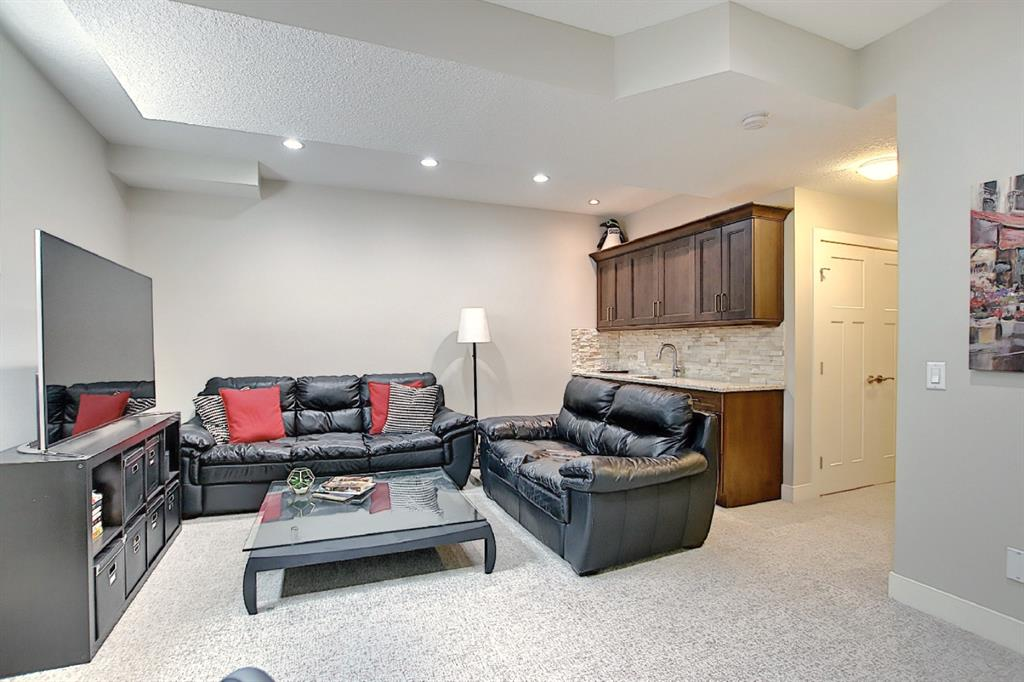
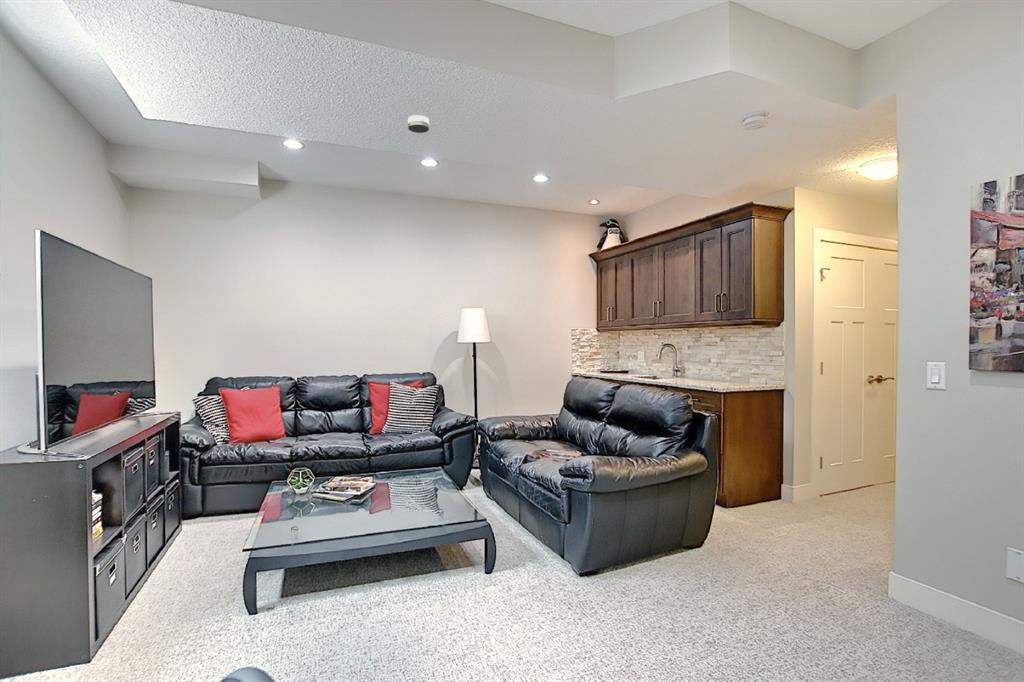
+ smoke detector [407,114,430,134]
